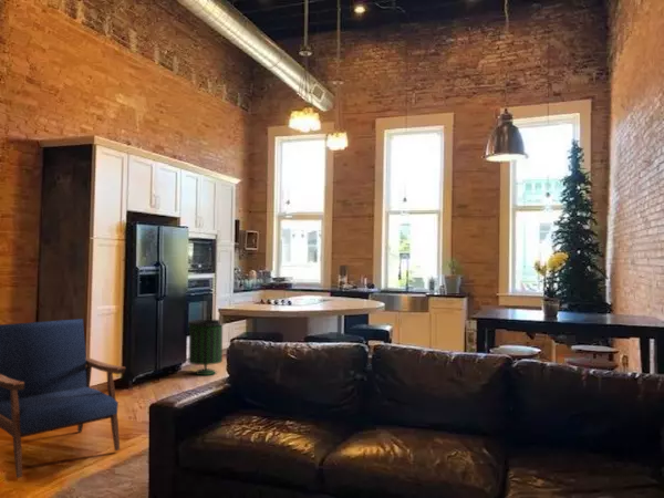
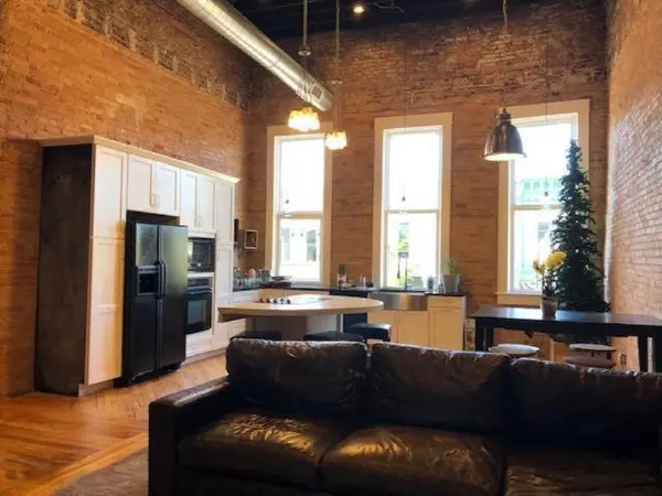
- trash can [186,319,226,376]
- armchair [0,318,126,478]
